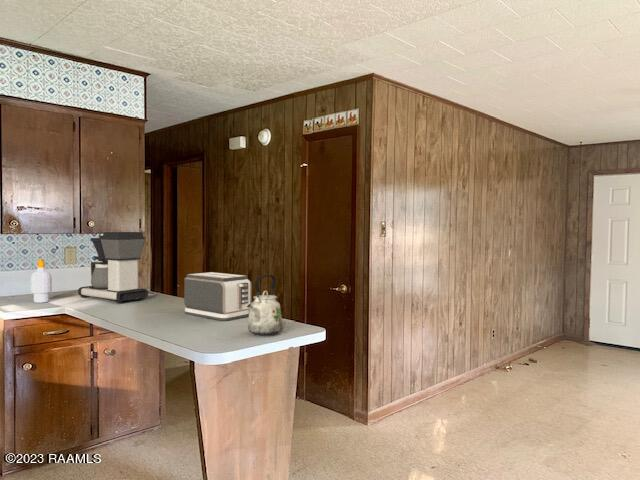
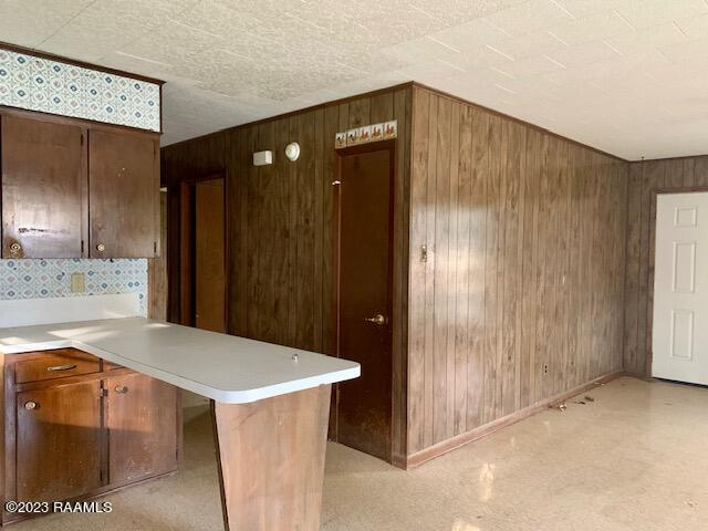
- kettle [247,274,283,336]
- soap bottle [30,258,53,304]
- toaster [183,271,253,322]
- coffee maker [77,231,149,304]
